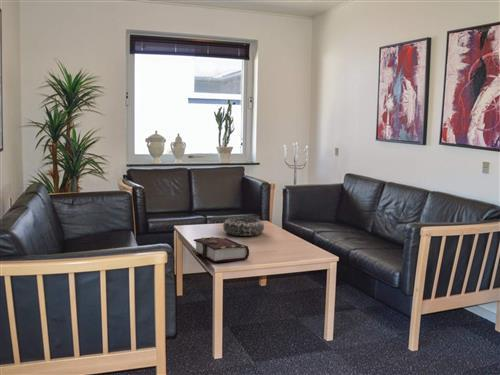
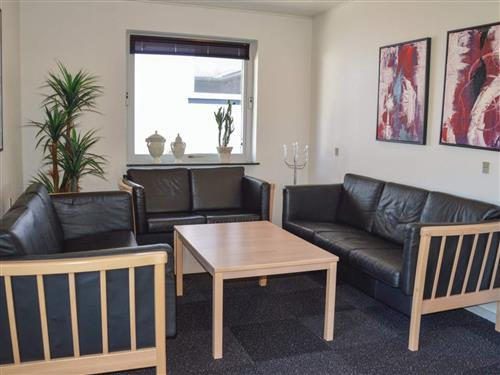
- decorative bowl [222,216,265,237]
- book [192,236,250,263]
